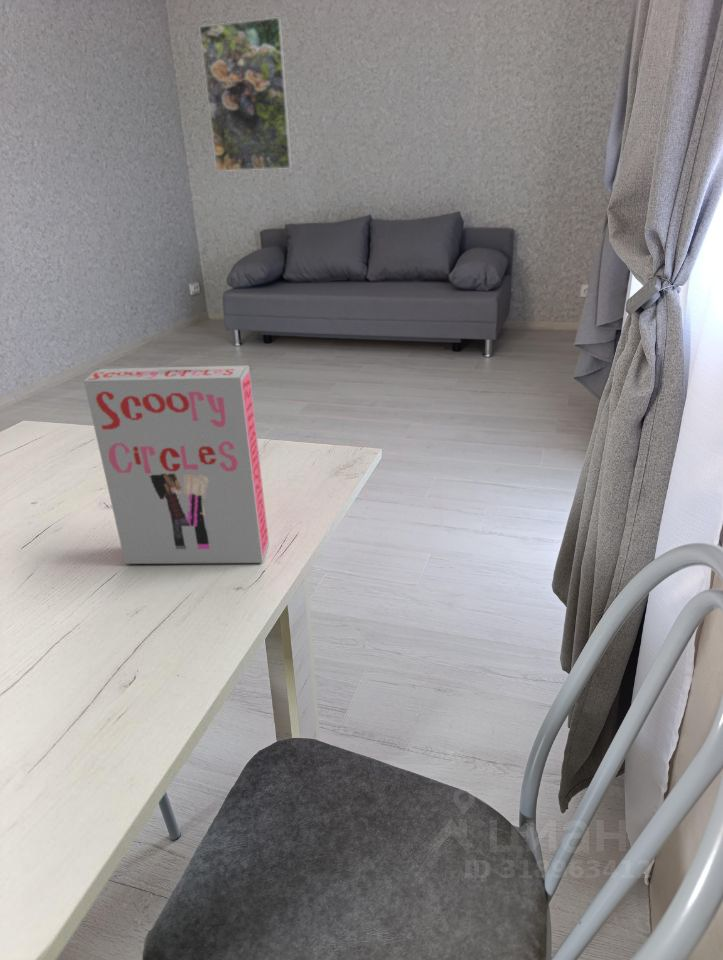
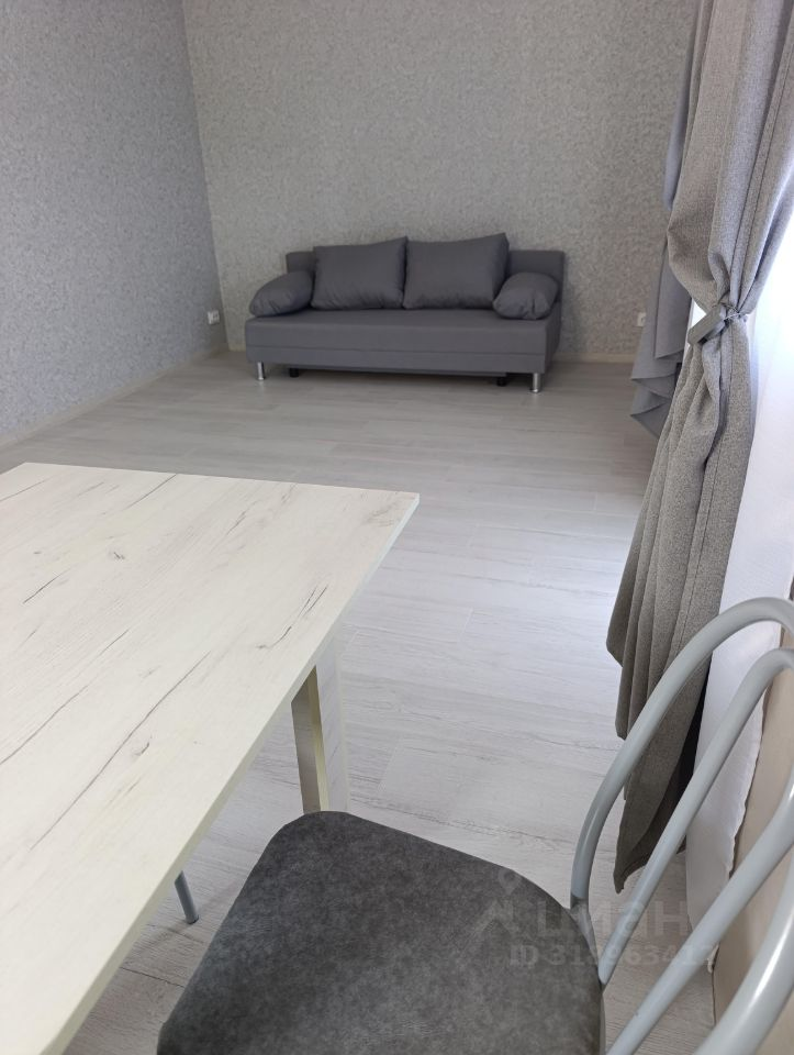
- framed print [198,16,293,172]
- board game [83,365,270,565]
